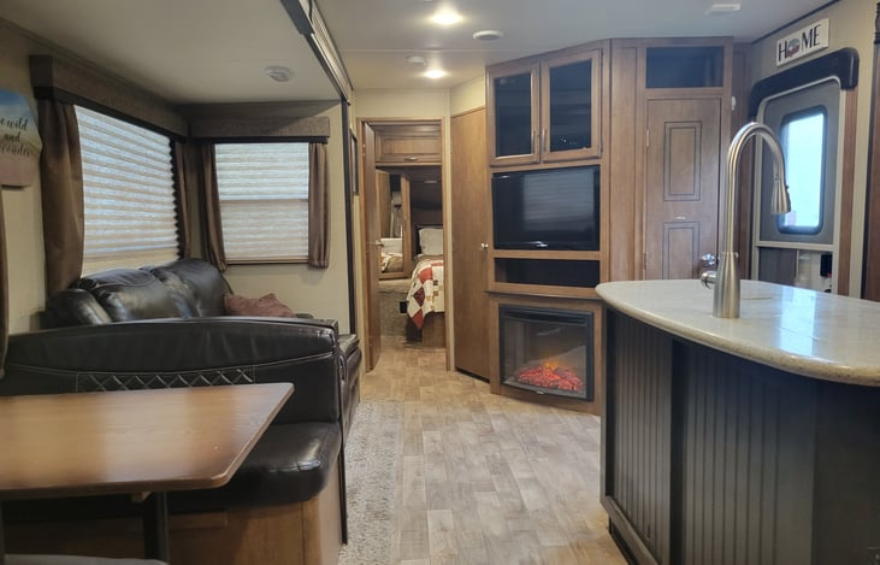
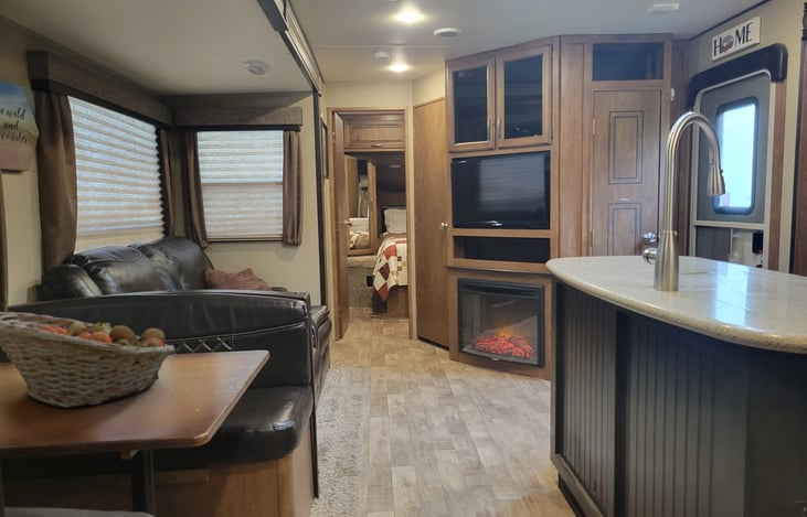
+ fruit basket [0,311,176,409]
